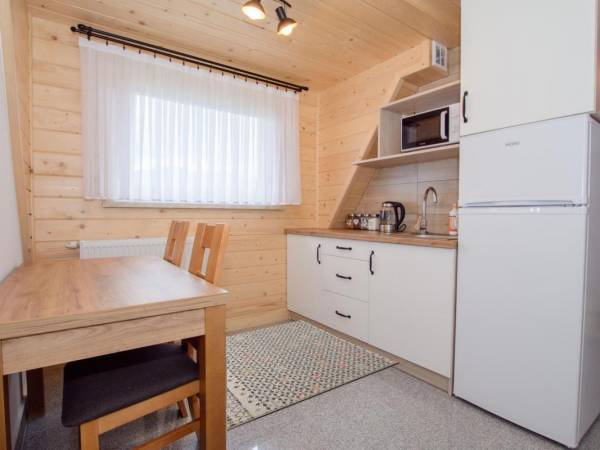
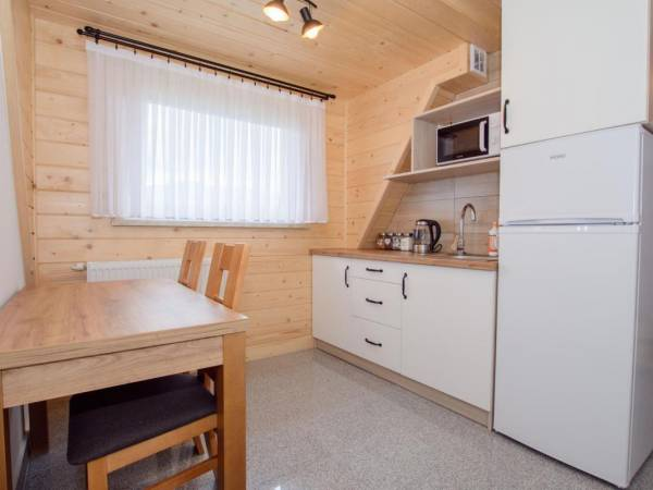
- rug [225,319,398,430]
